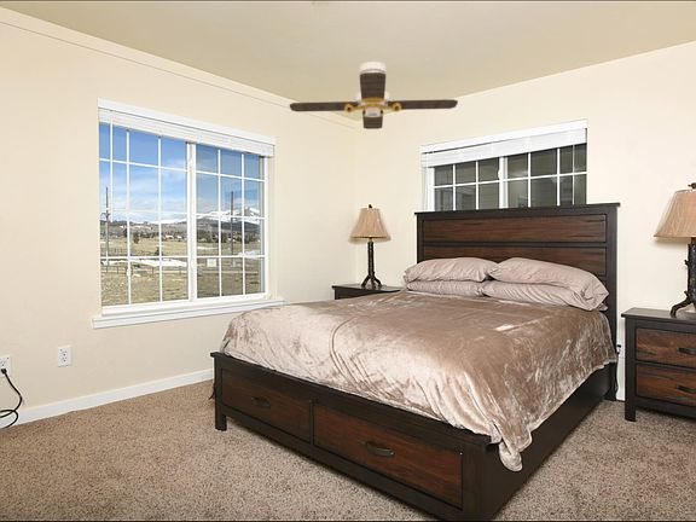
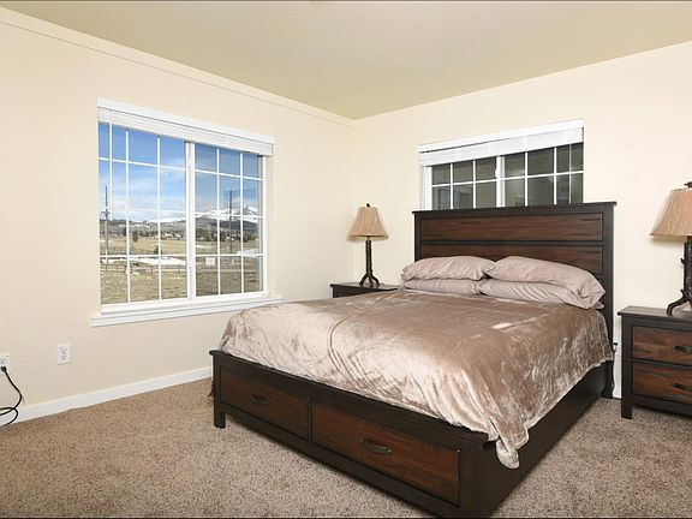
- ceiling fan [289,60,459,130]
